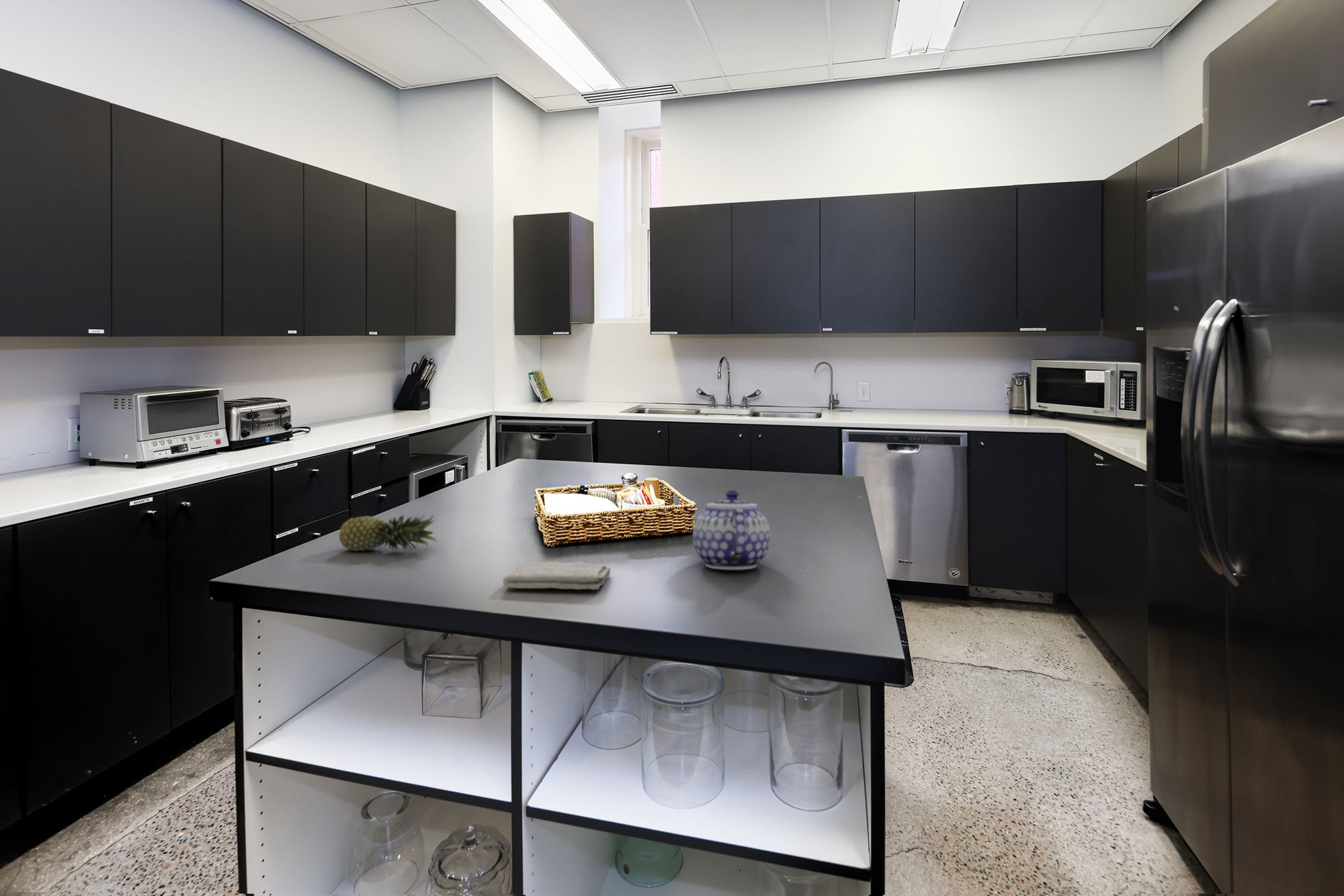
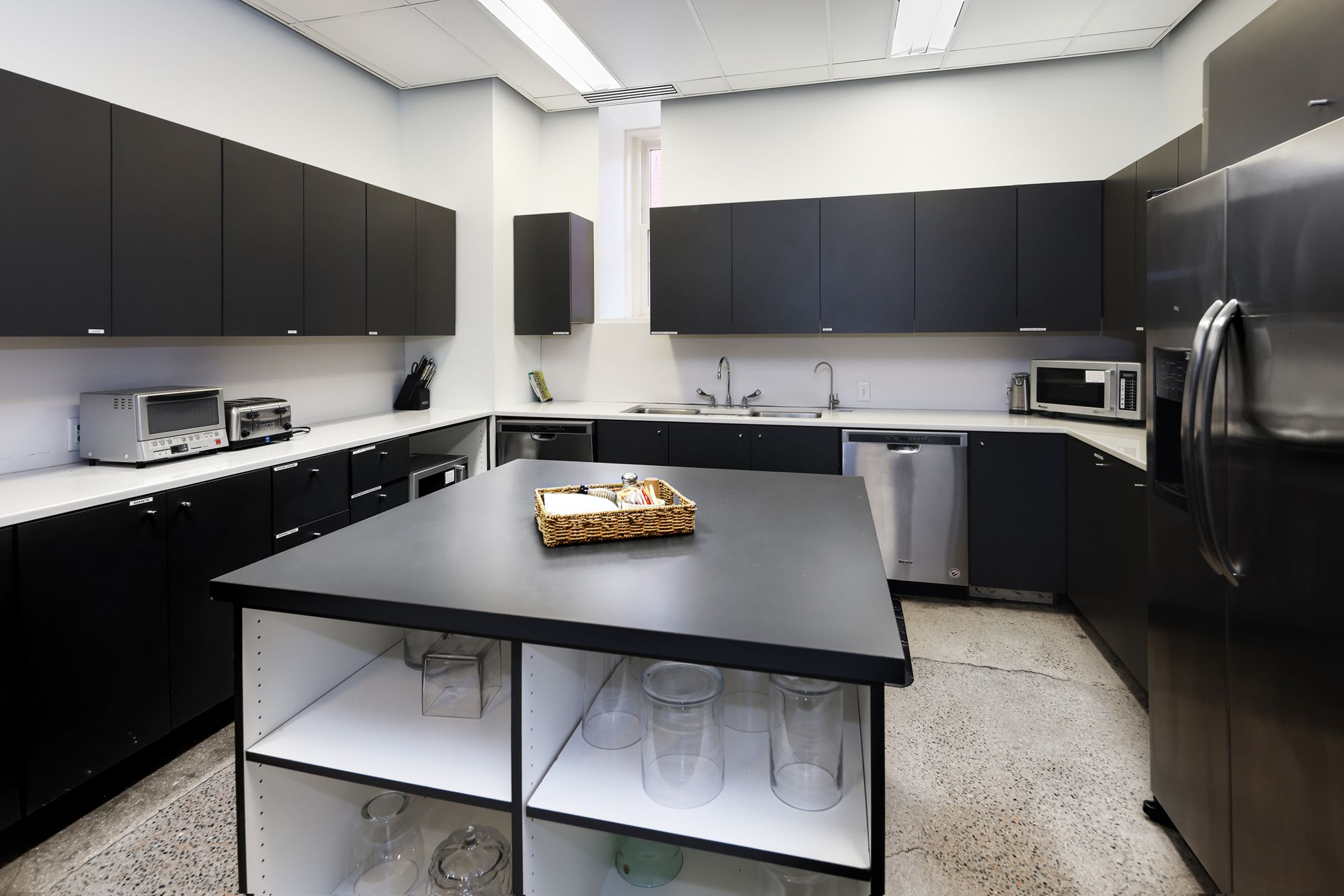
- fruit [339,513,438,553]
- washcloth [503,561,611,590]
- teapot [692,490,771,570]
